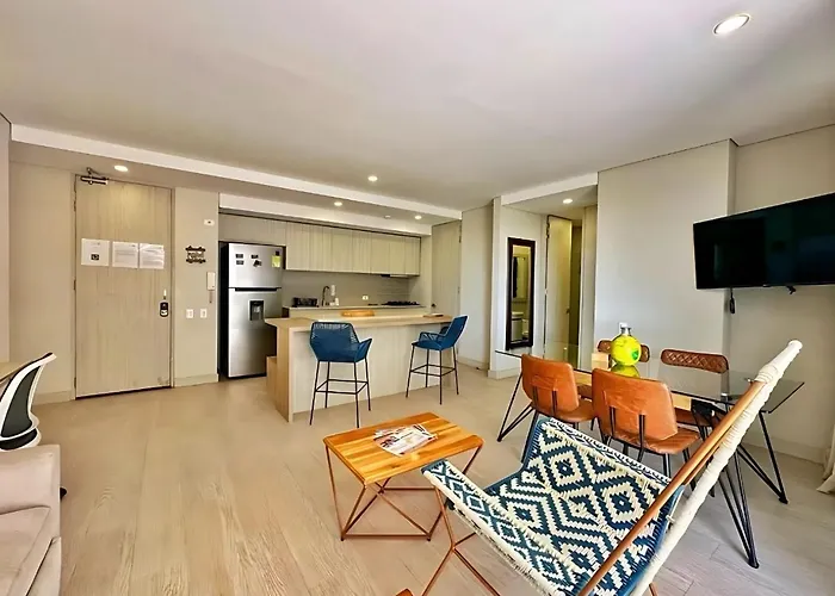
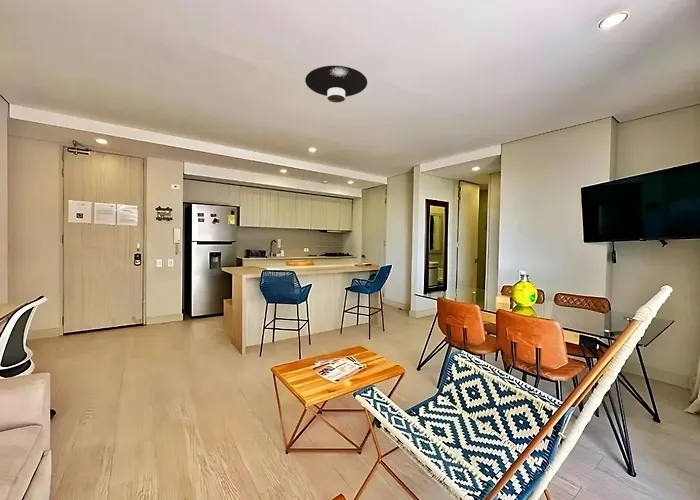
+ ceiling light [304,65,368,104]
